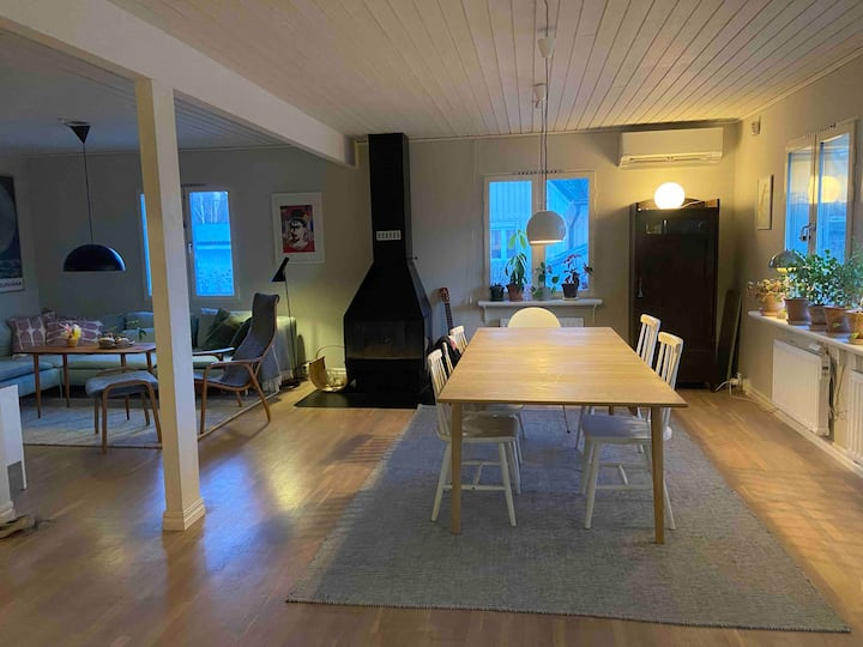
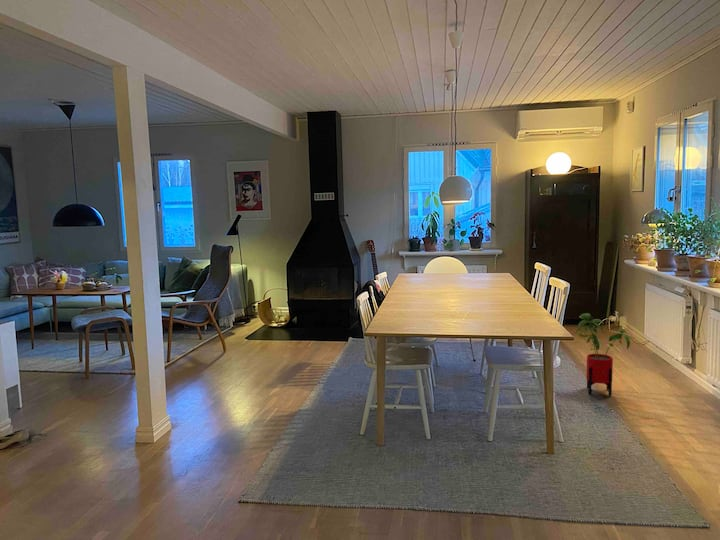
+ house plant [575,312,631,397]
